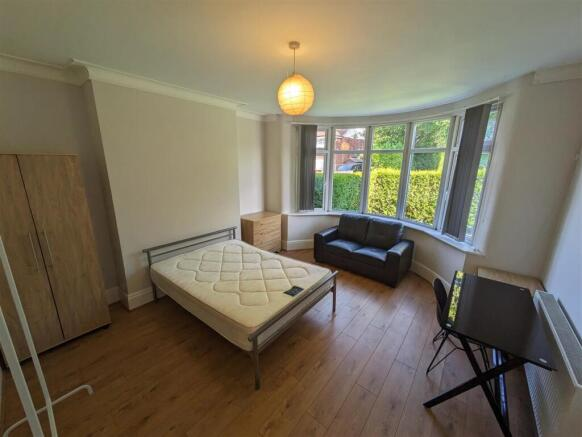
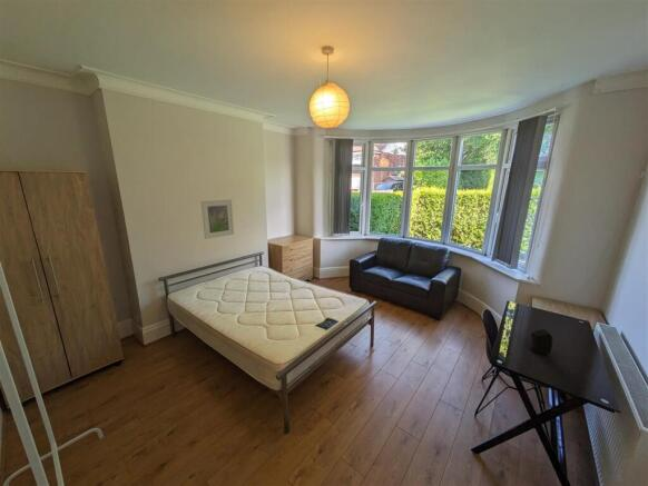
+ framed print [200,199,235,240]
+ speaker [529,328,553,355]
